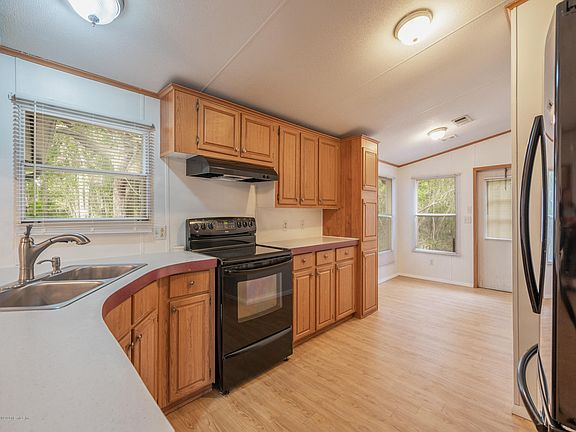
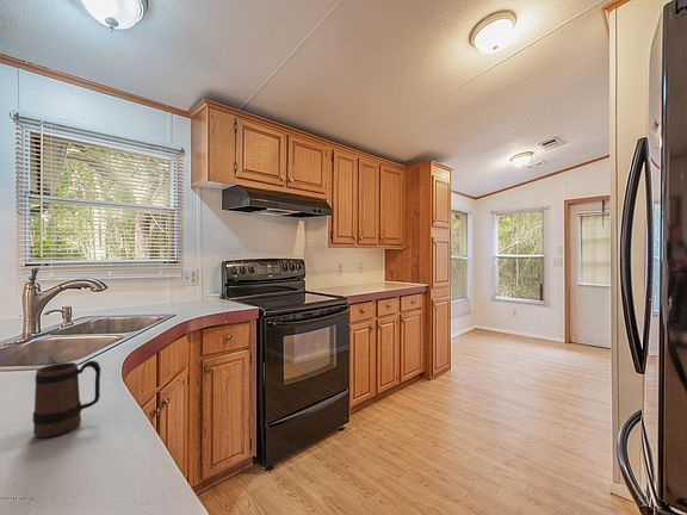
+ mug [32,359,101,439]
